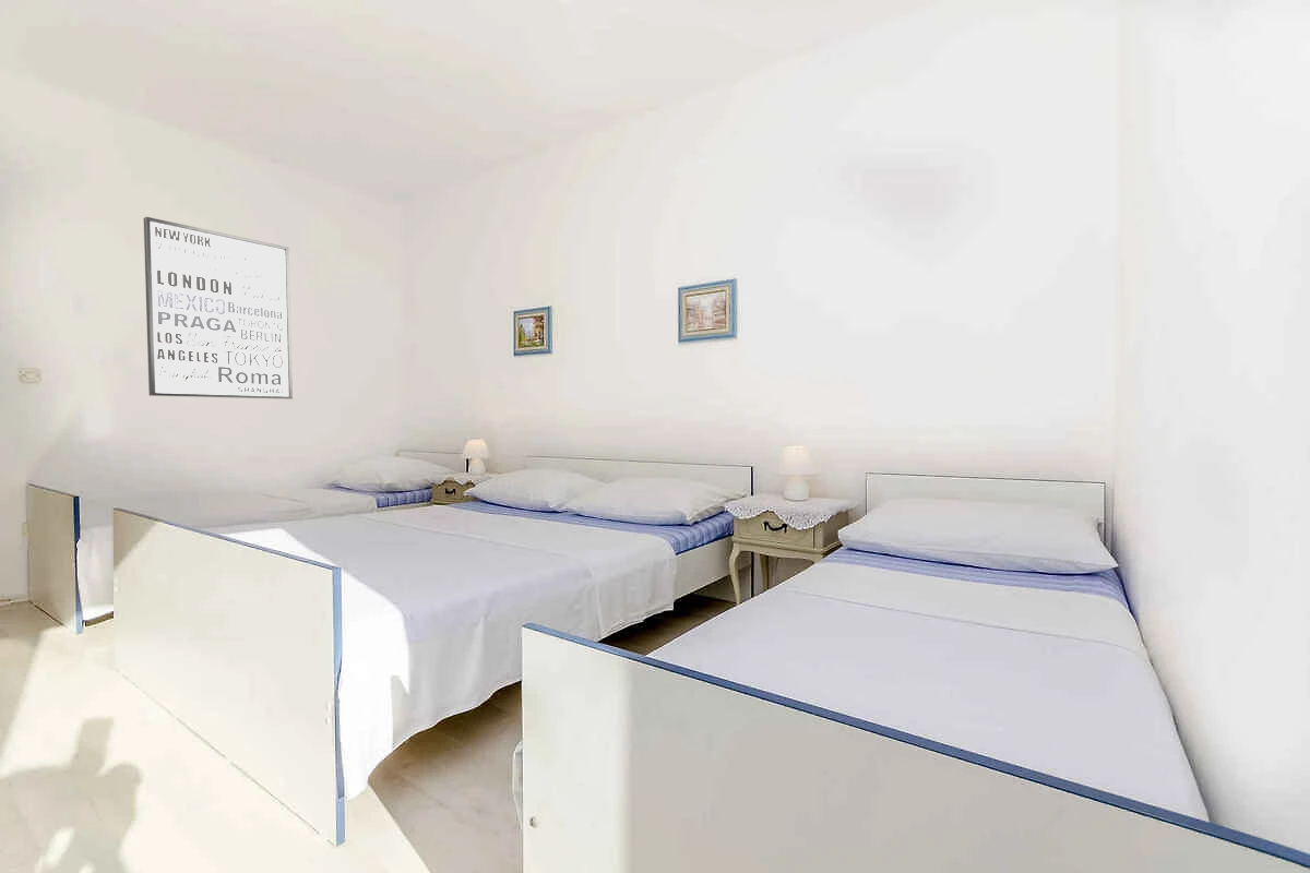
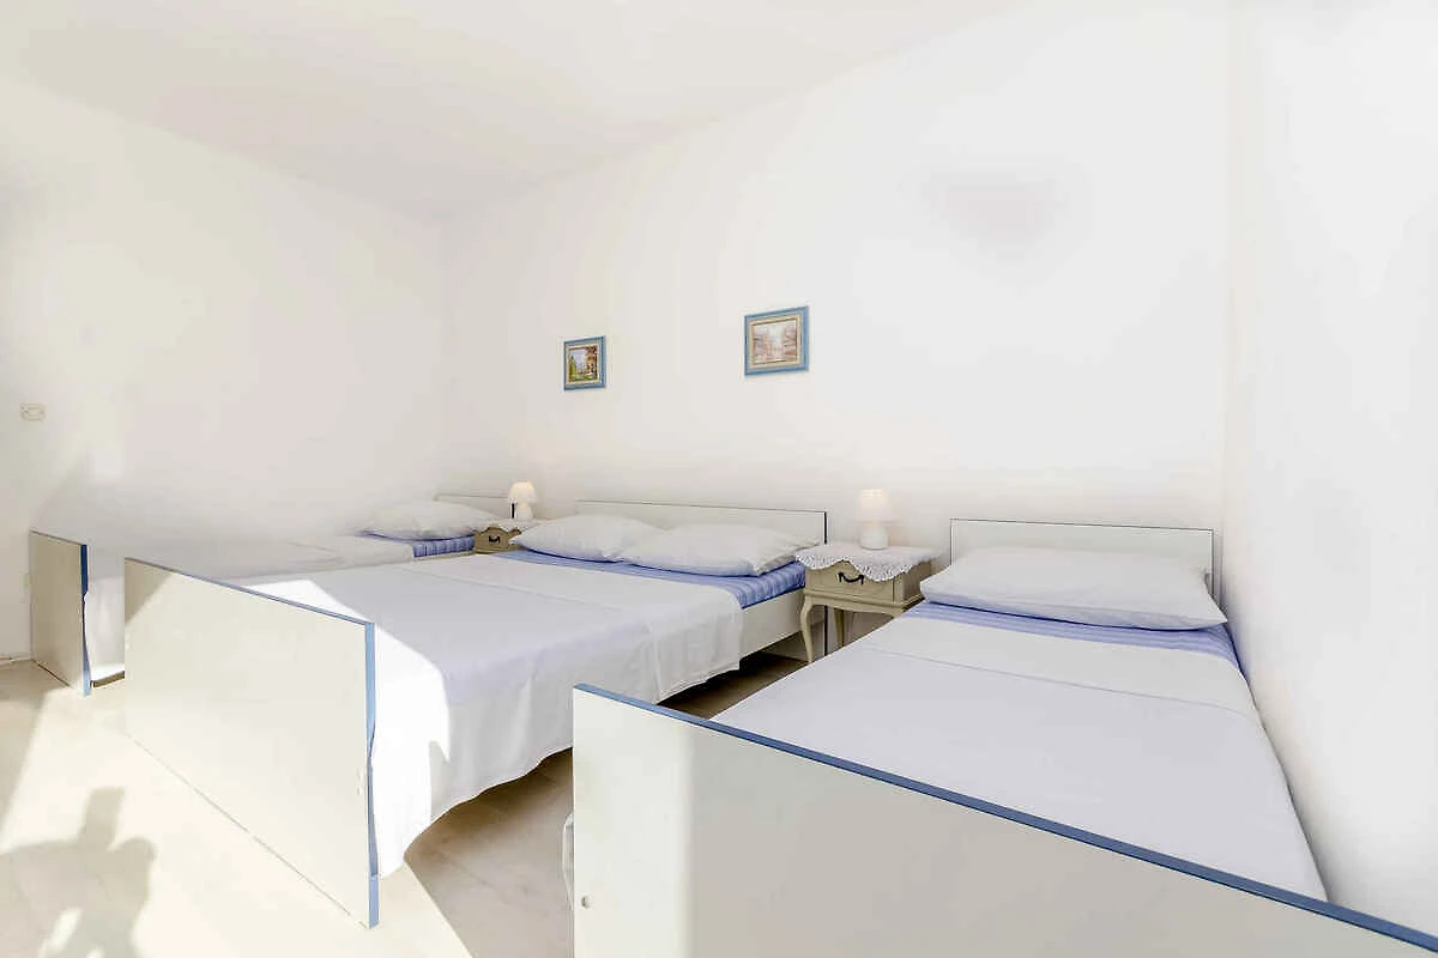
- wall art [143,216,294,400]
